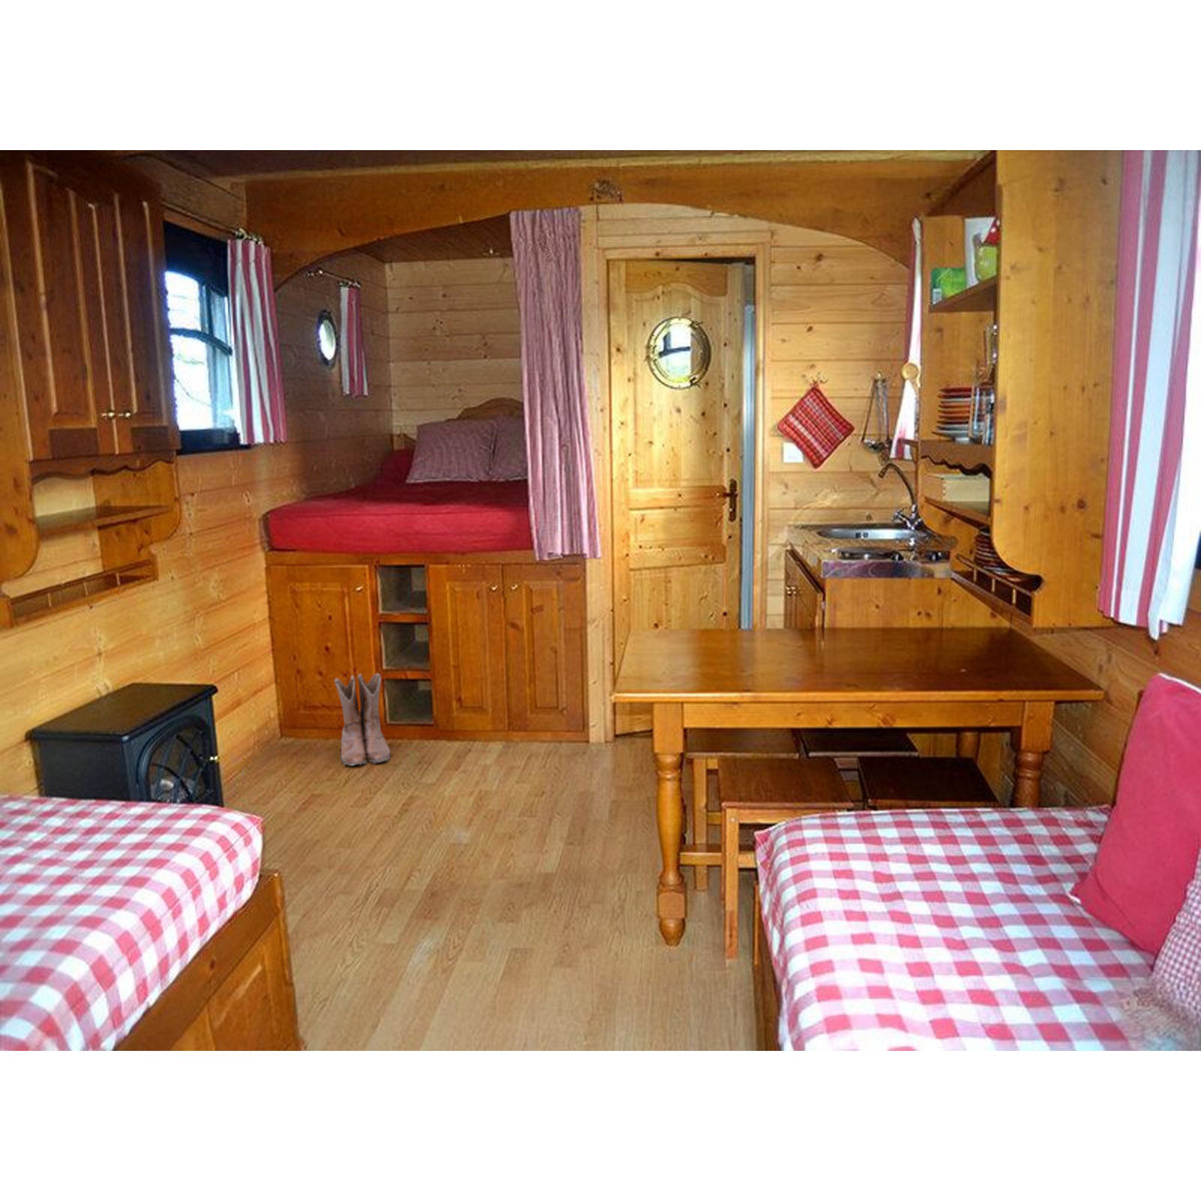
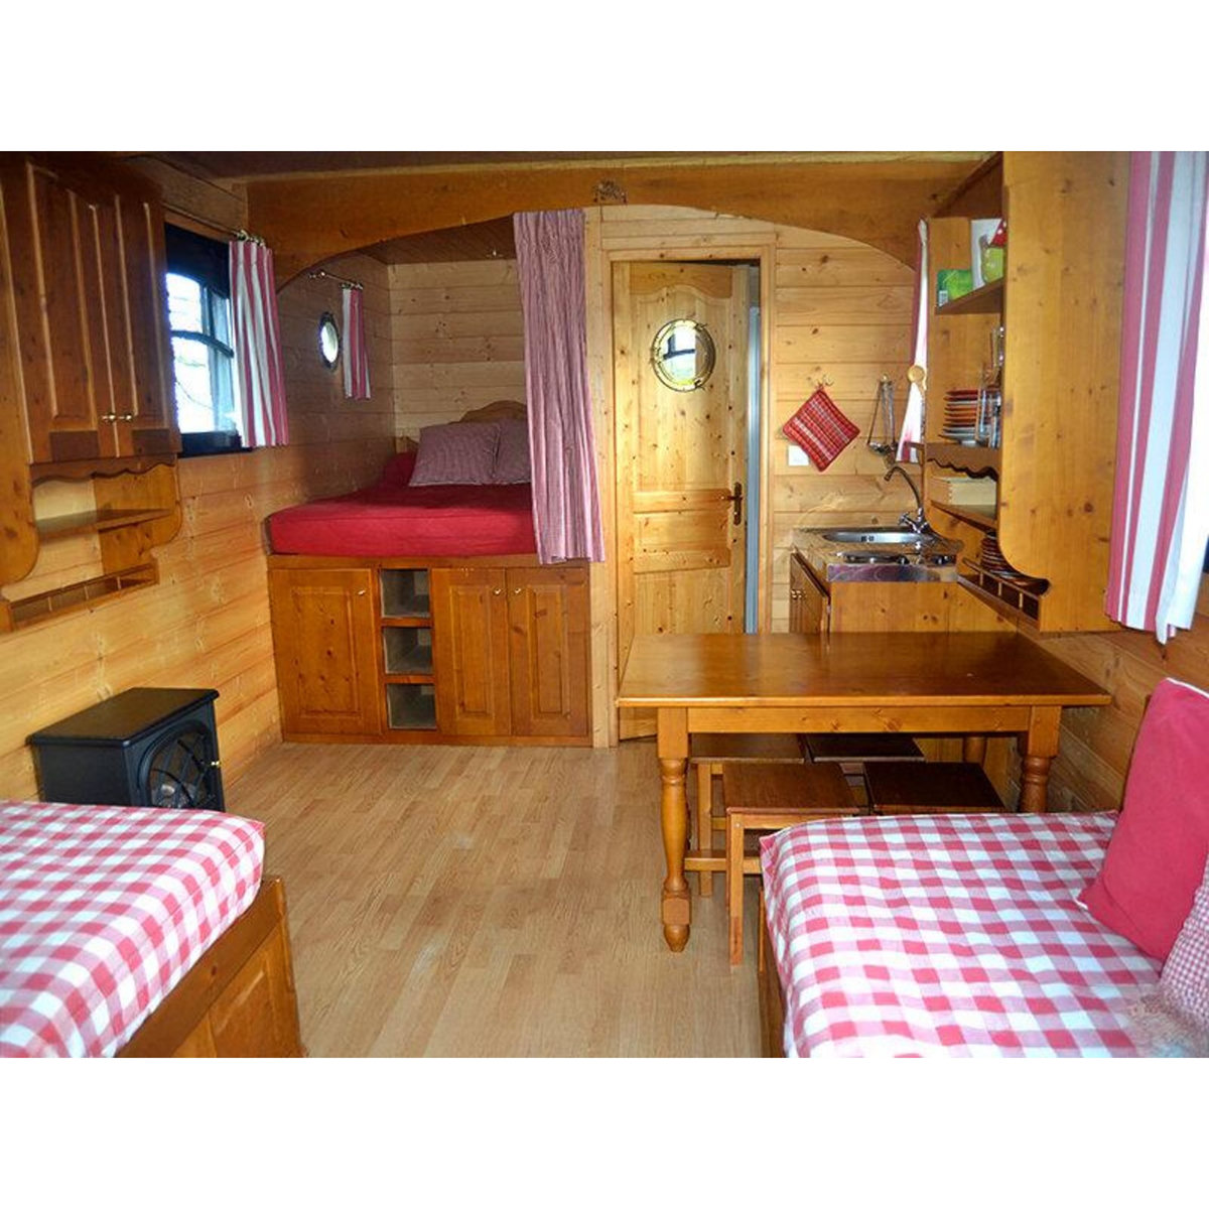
- boots [332,673,392,767]
